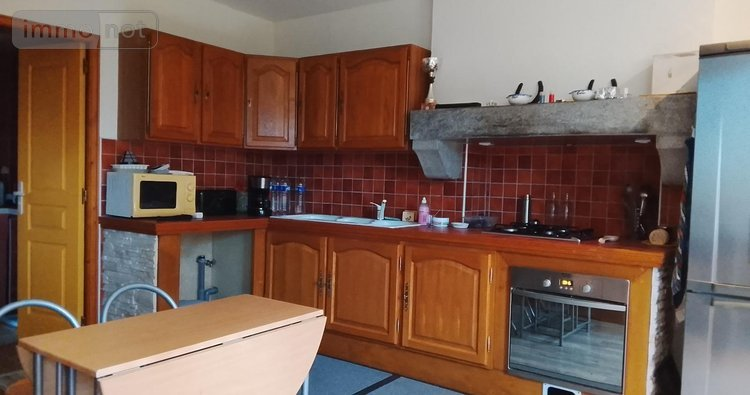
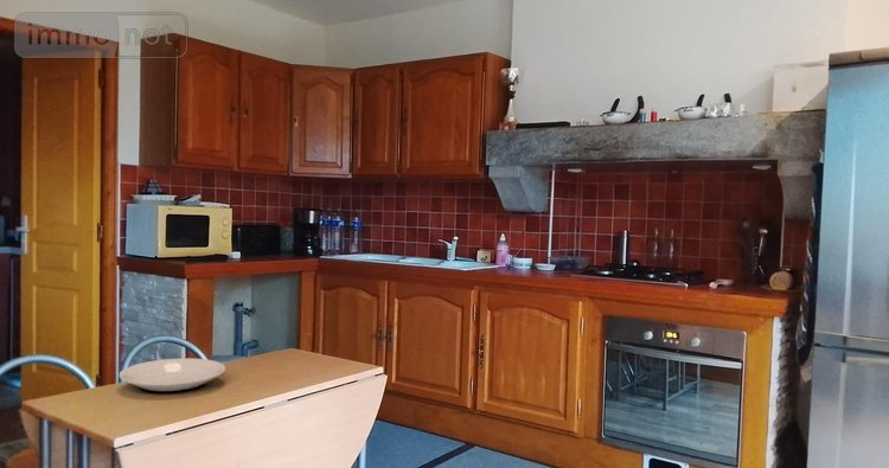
+ plate [119,357,226,396]
